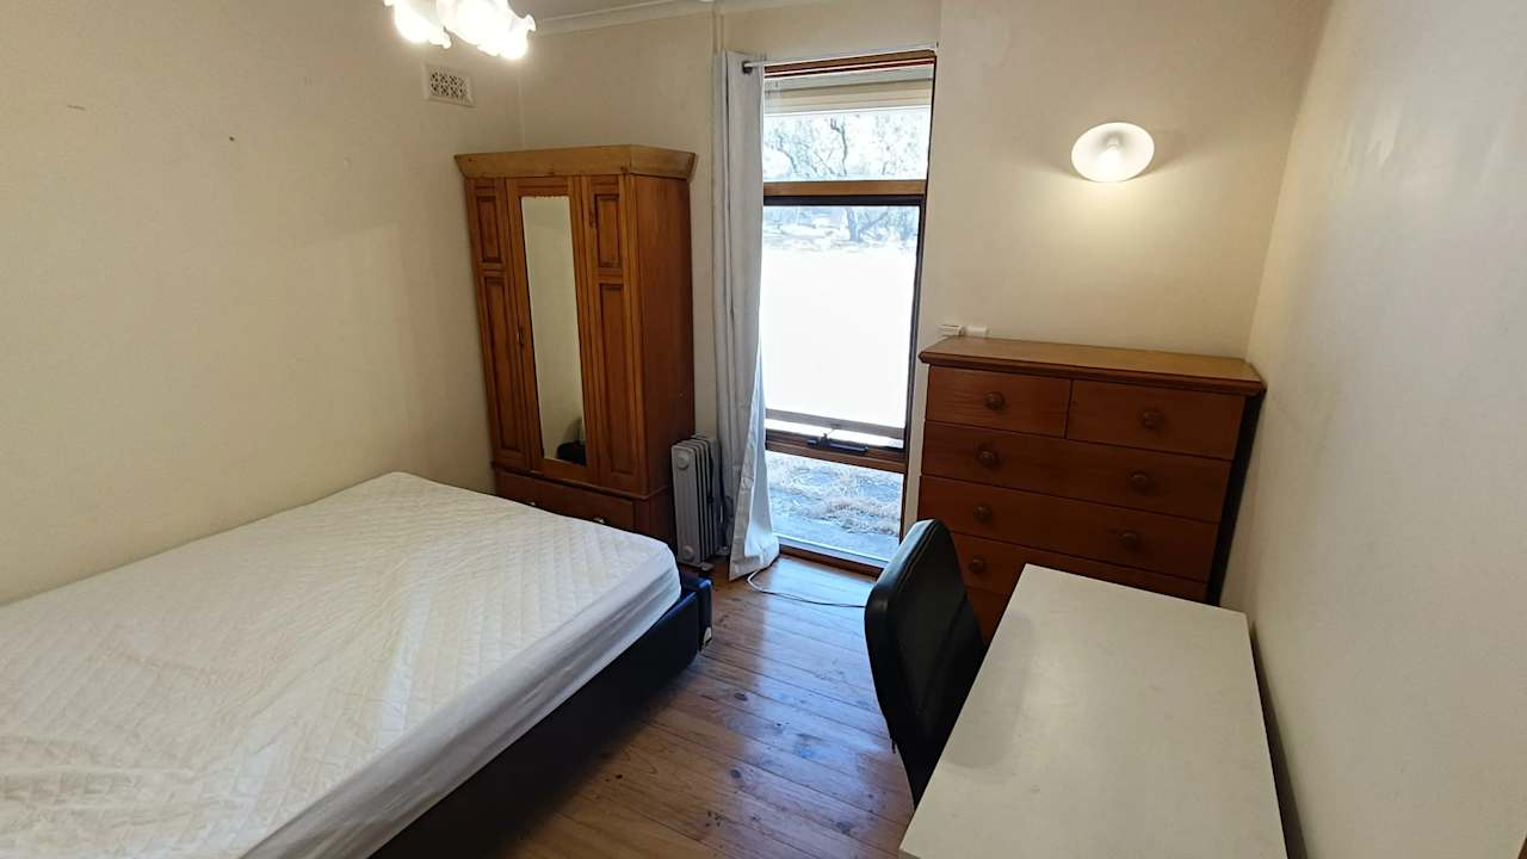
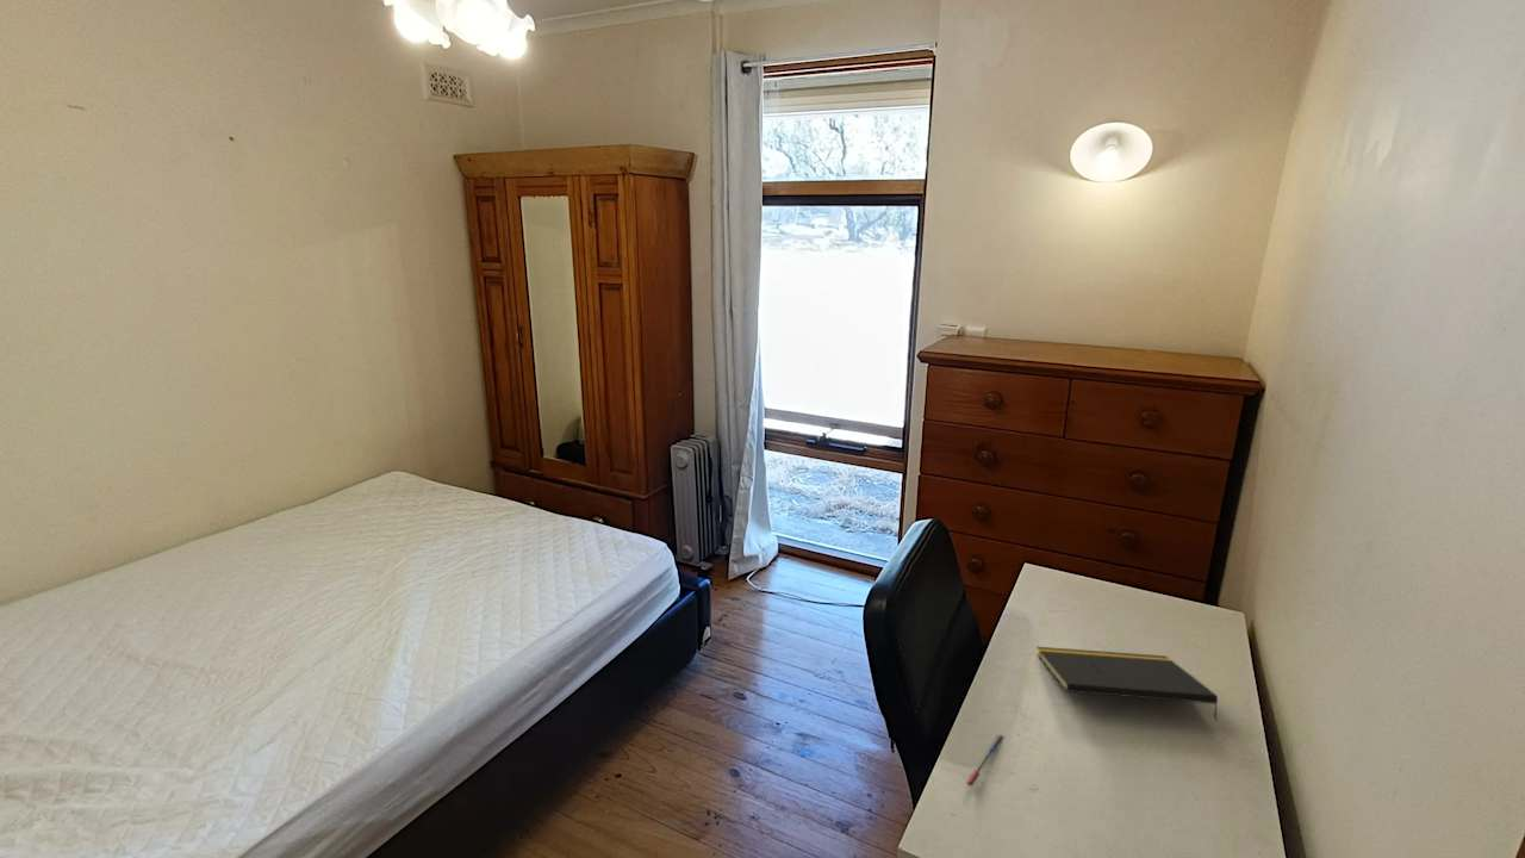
+ notepad [1035,646,1219,721]
+ pen [965,733,1006,788]
